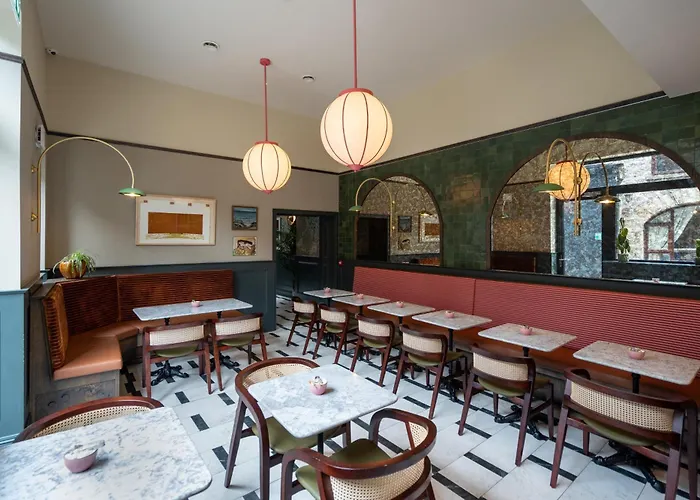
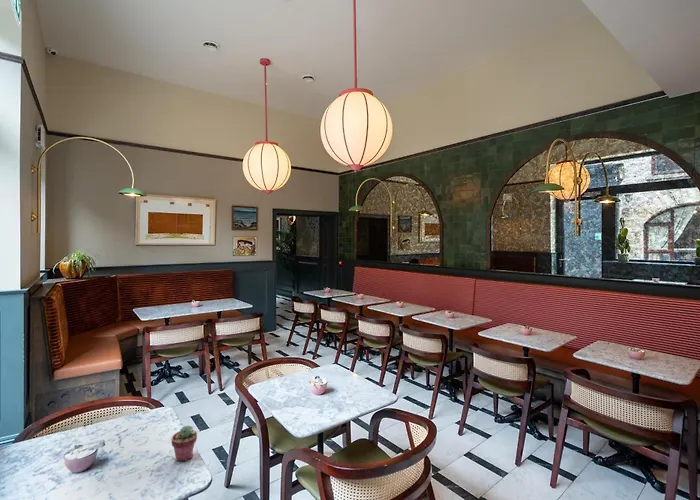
+ potted succulent [171,425,198,462]
